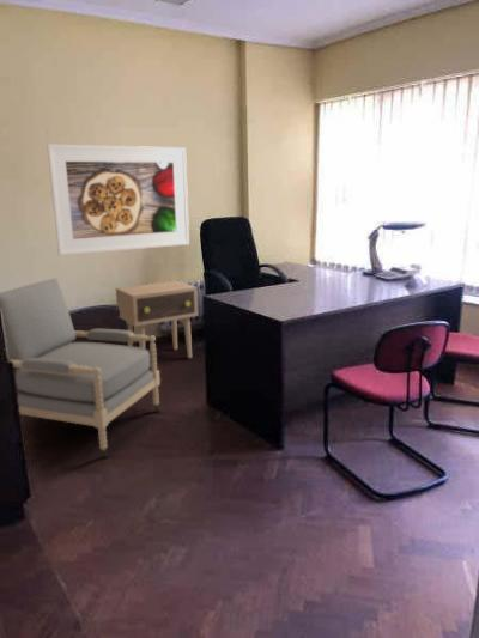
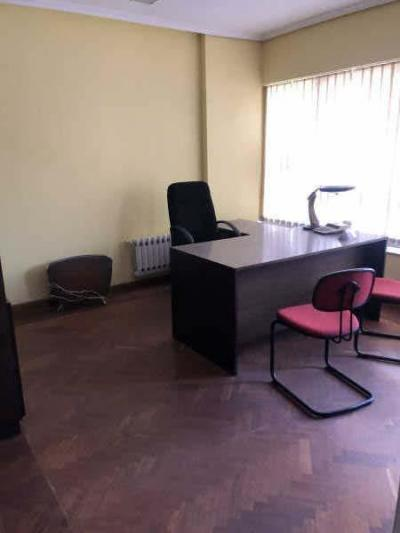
- side table [115,279,199,359]
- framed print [46,144,190,256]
- armchair [0,278,162,458]
